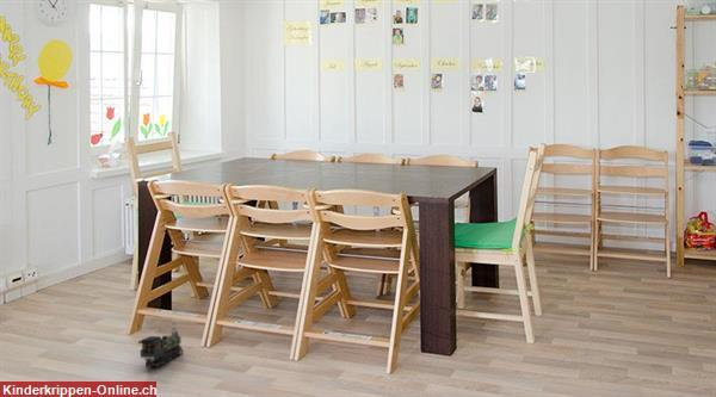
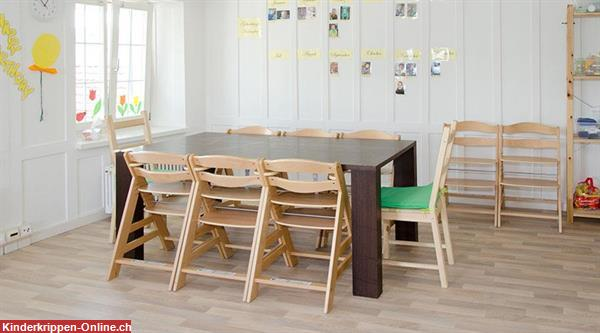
- toy train [137,321,184,368]
